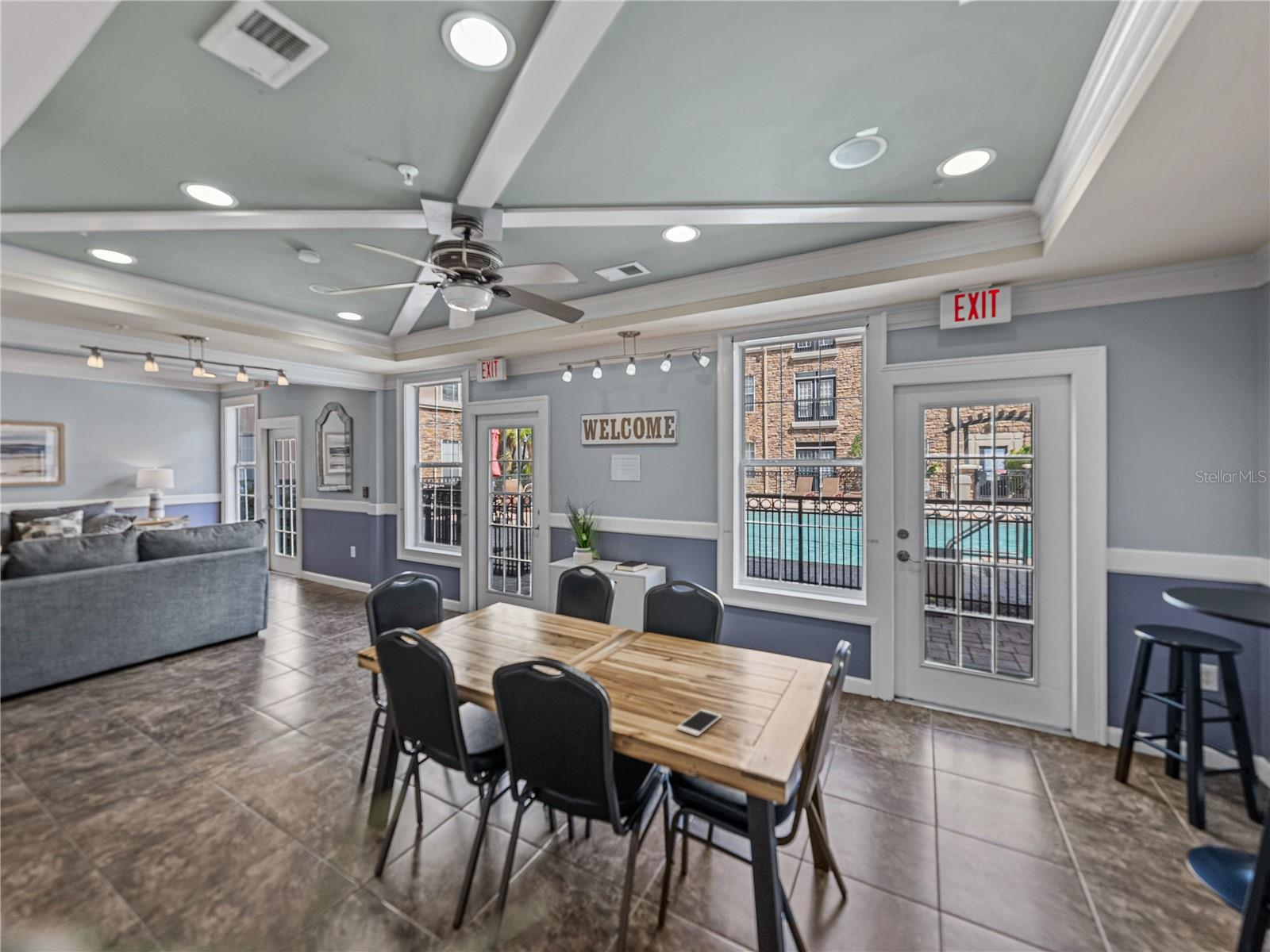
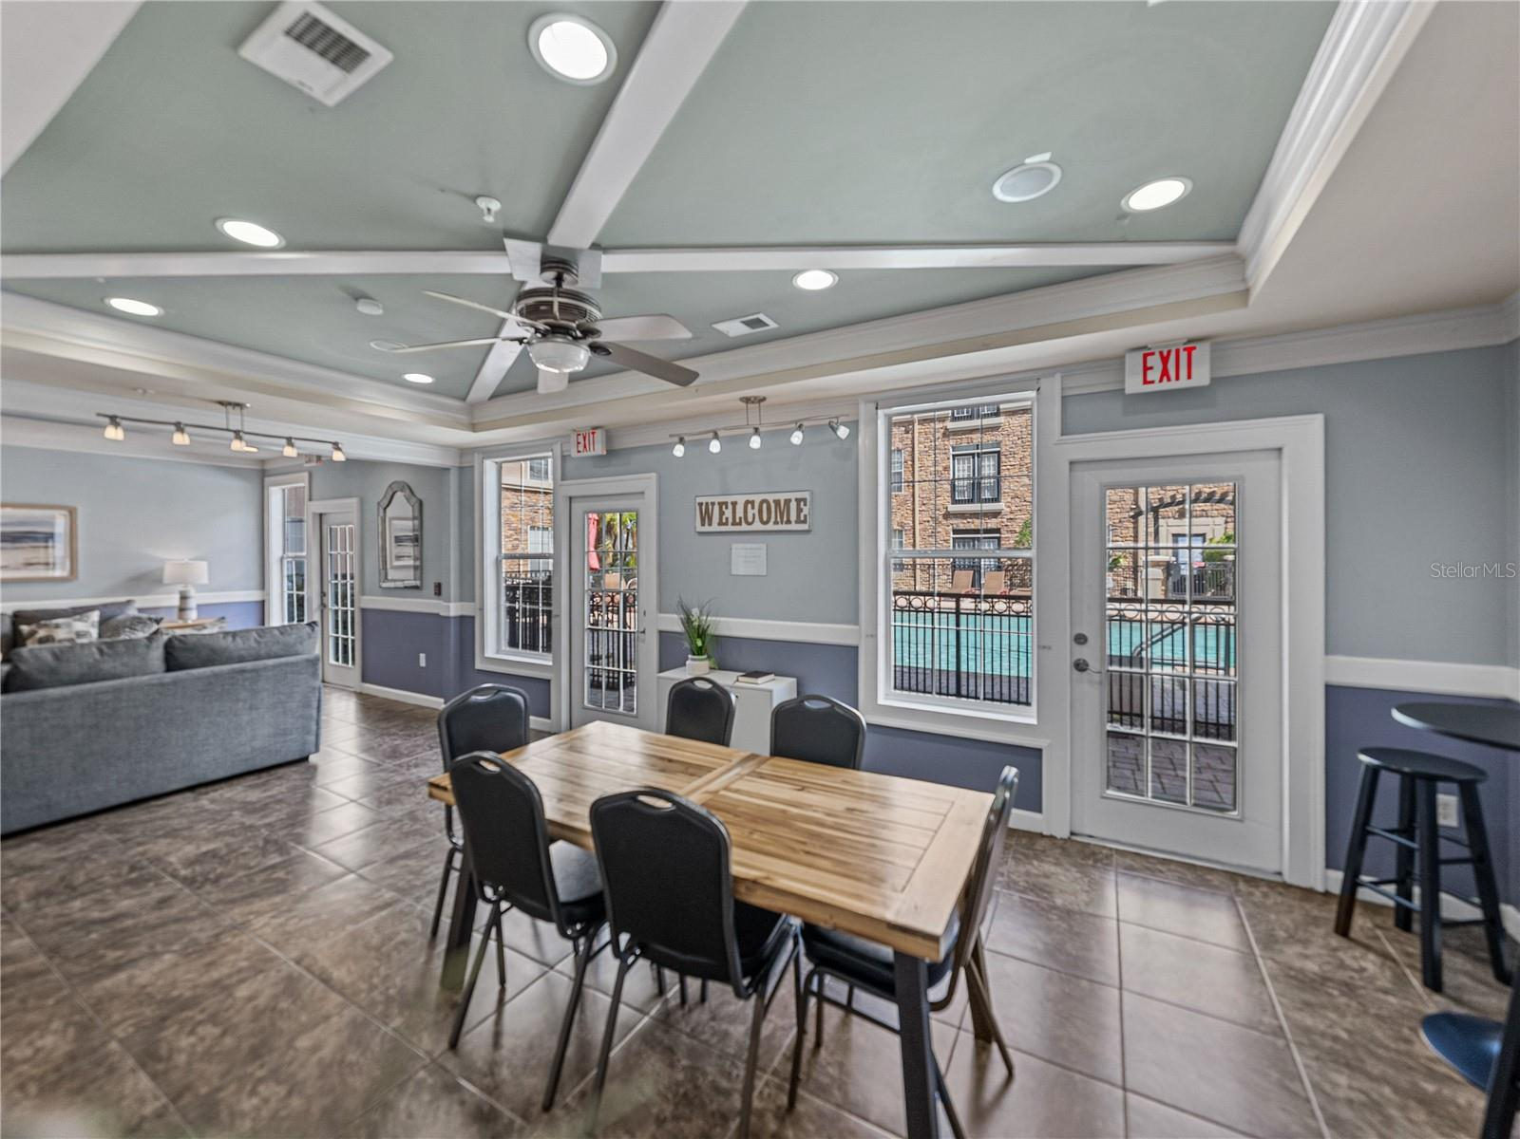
- cell phone [675,708,723,737]
